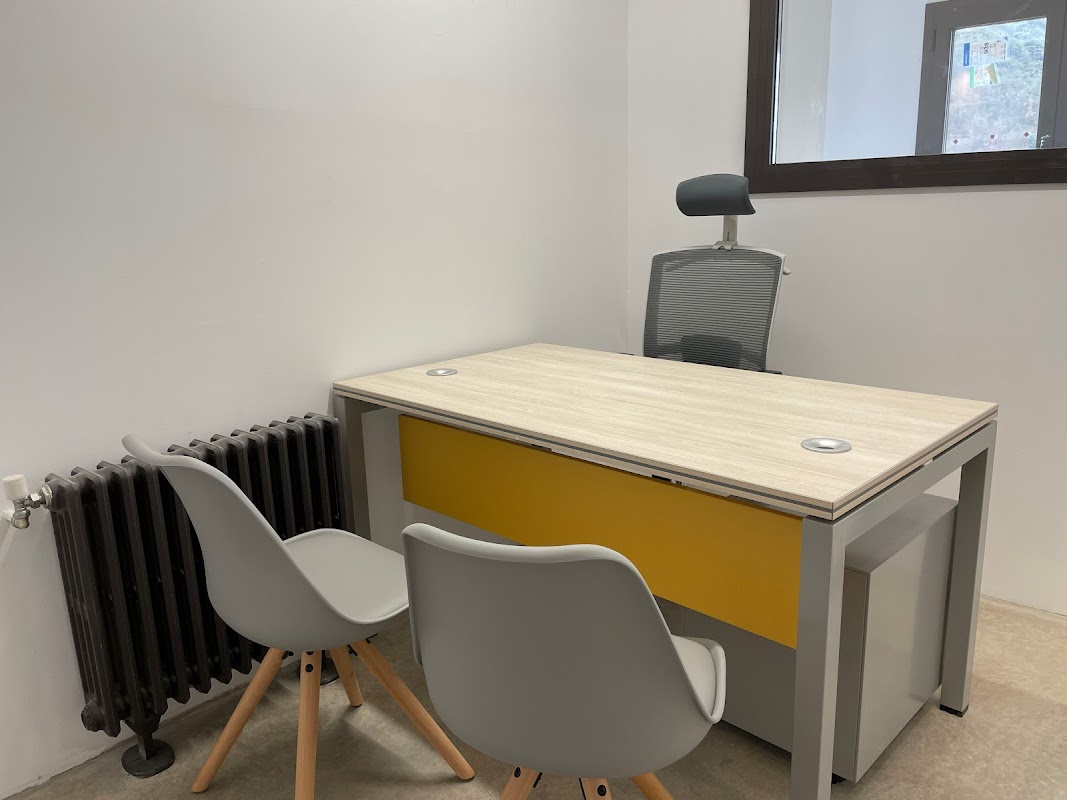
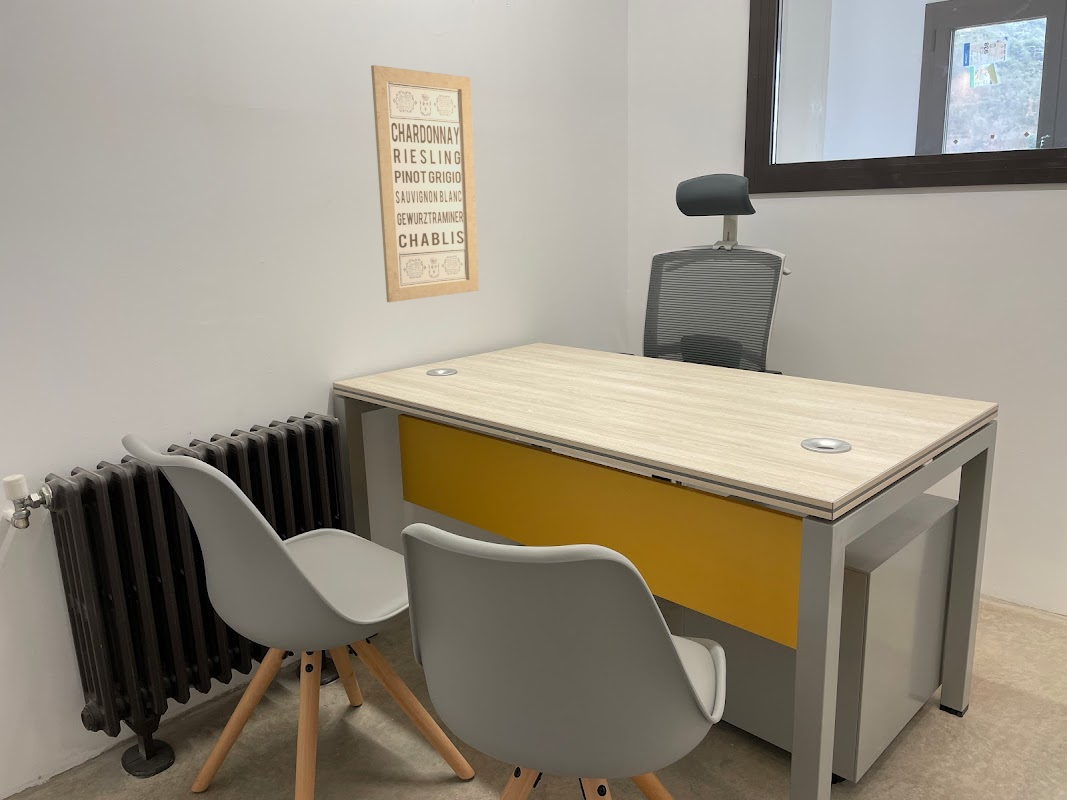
+ wall art [370,64,480,303]
